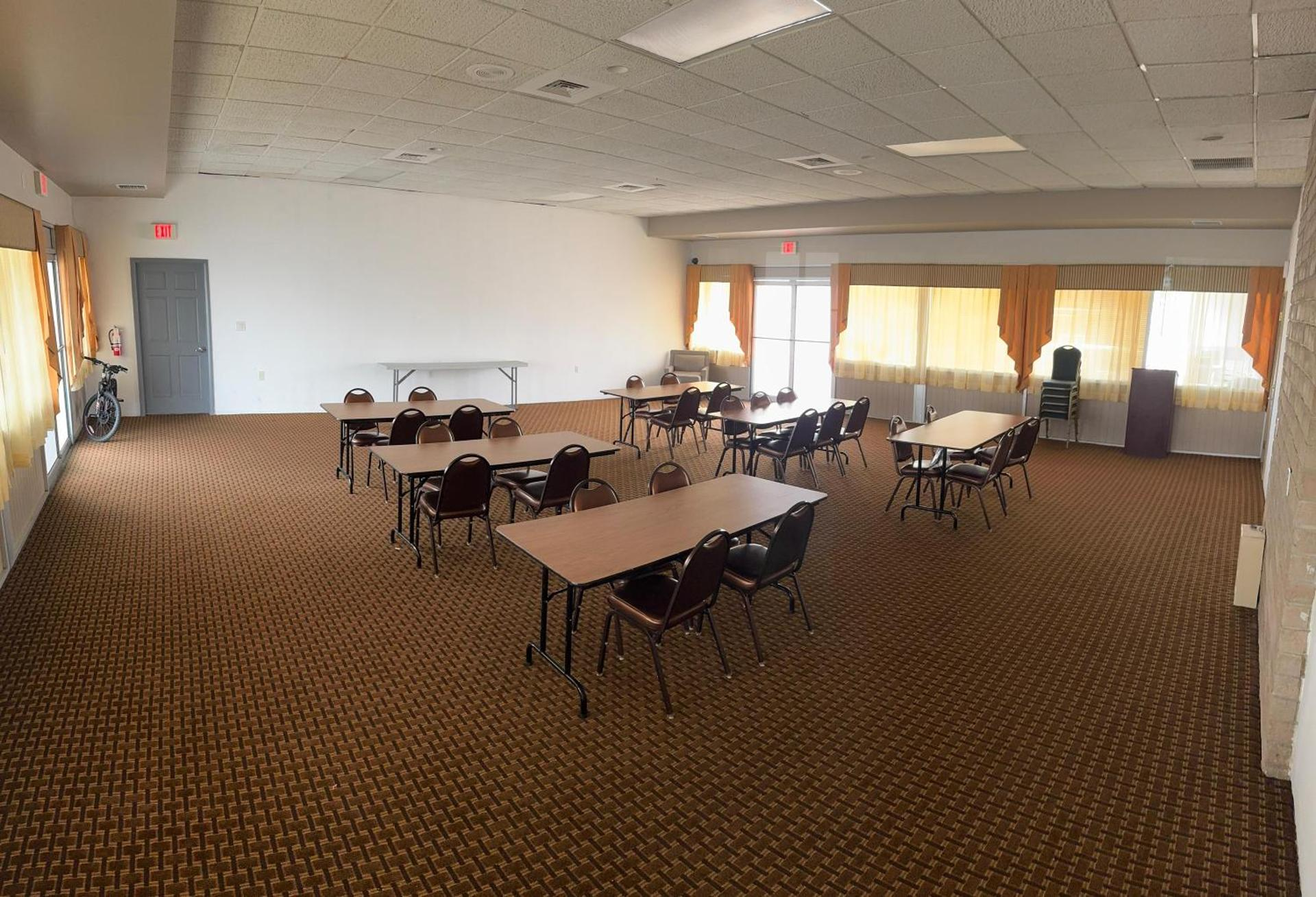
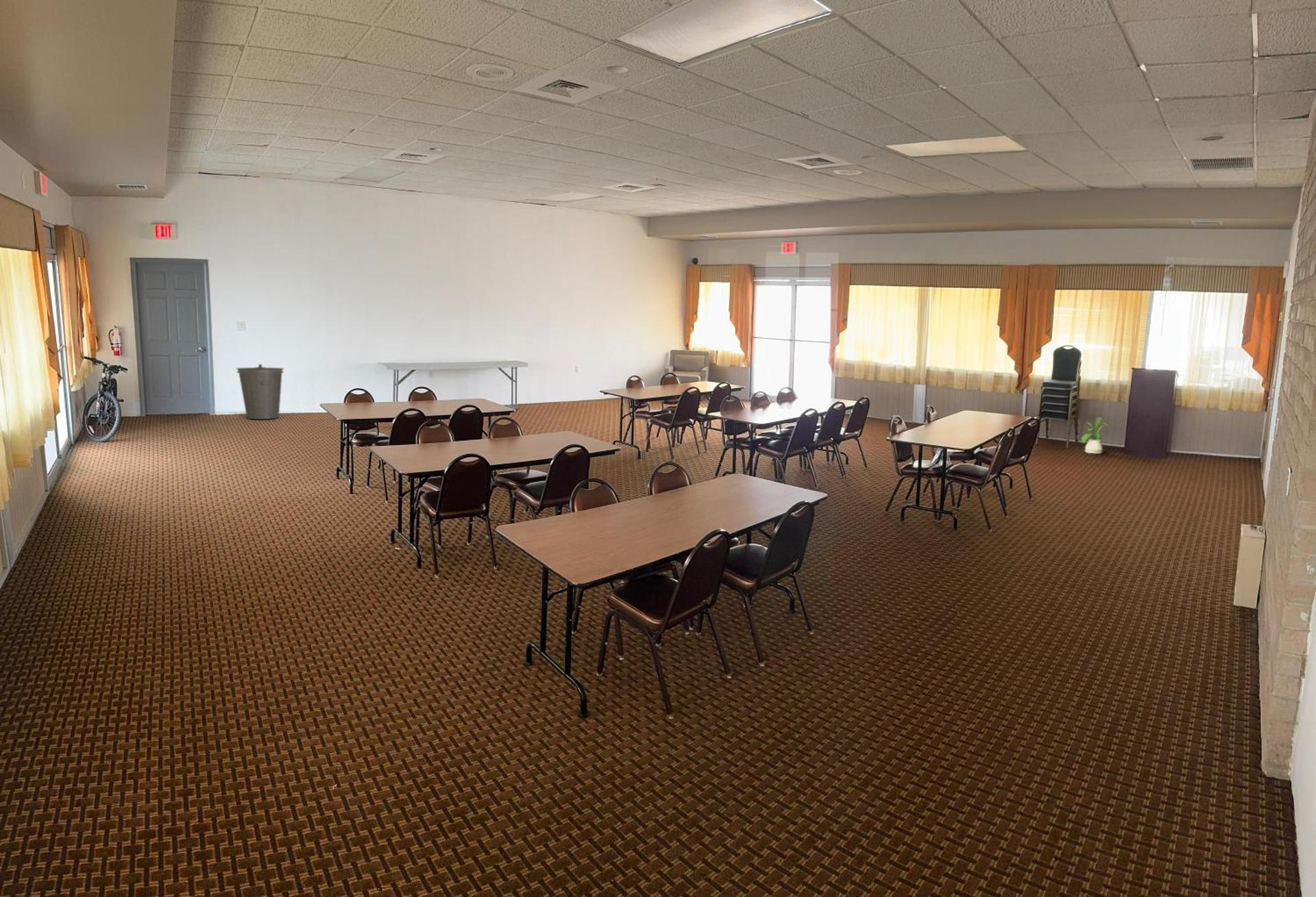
+ house plant [1081,416,1110,454]
+ trash can [236,363,284,420]
